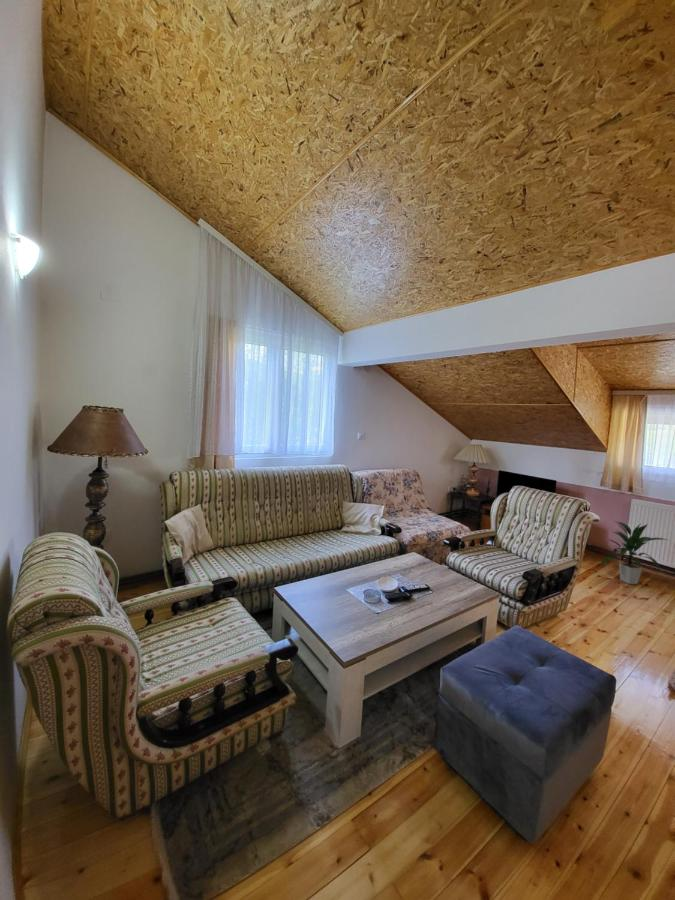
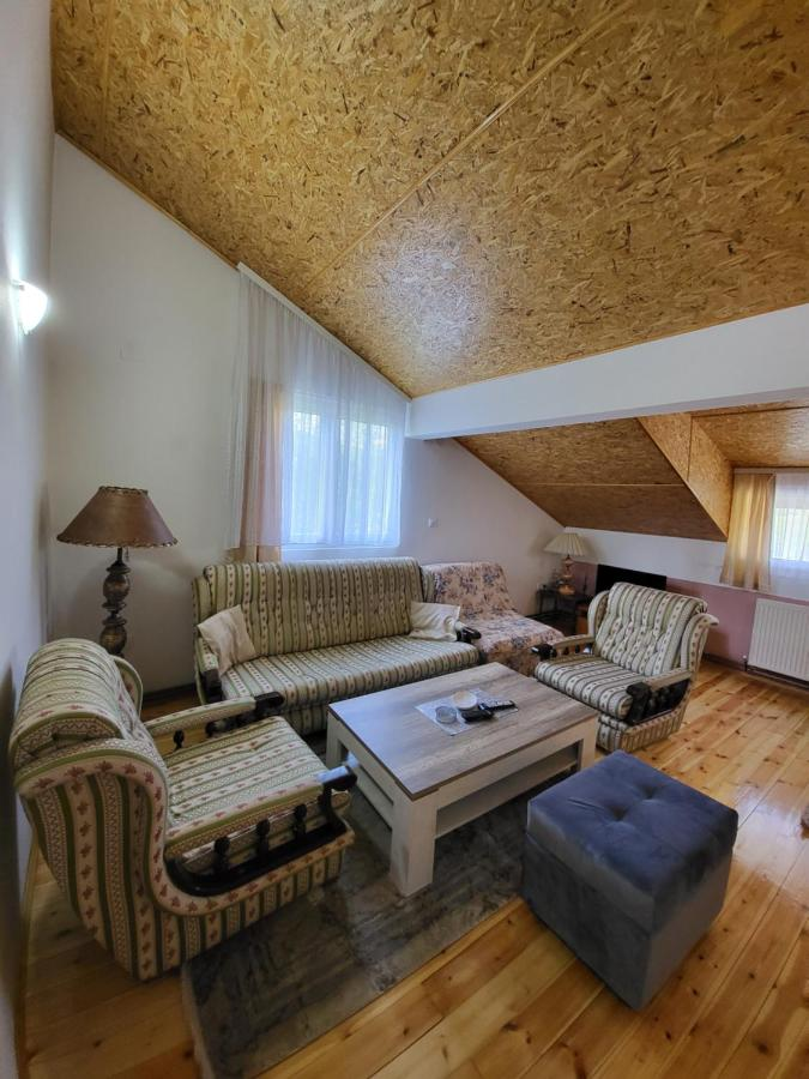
- indoor plant [600,519,668,585]
